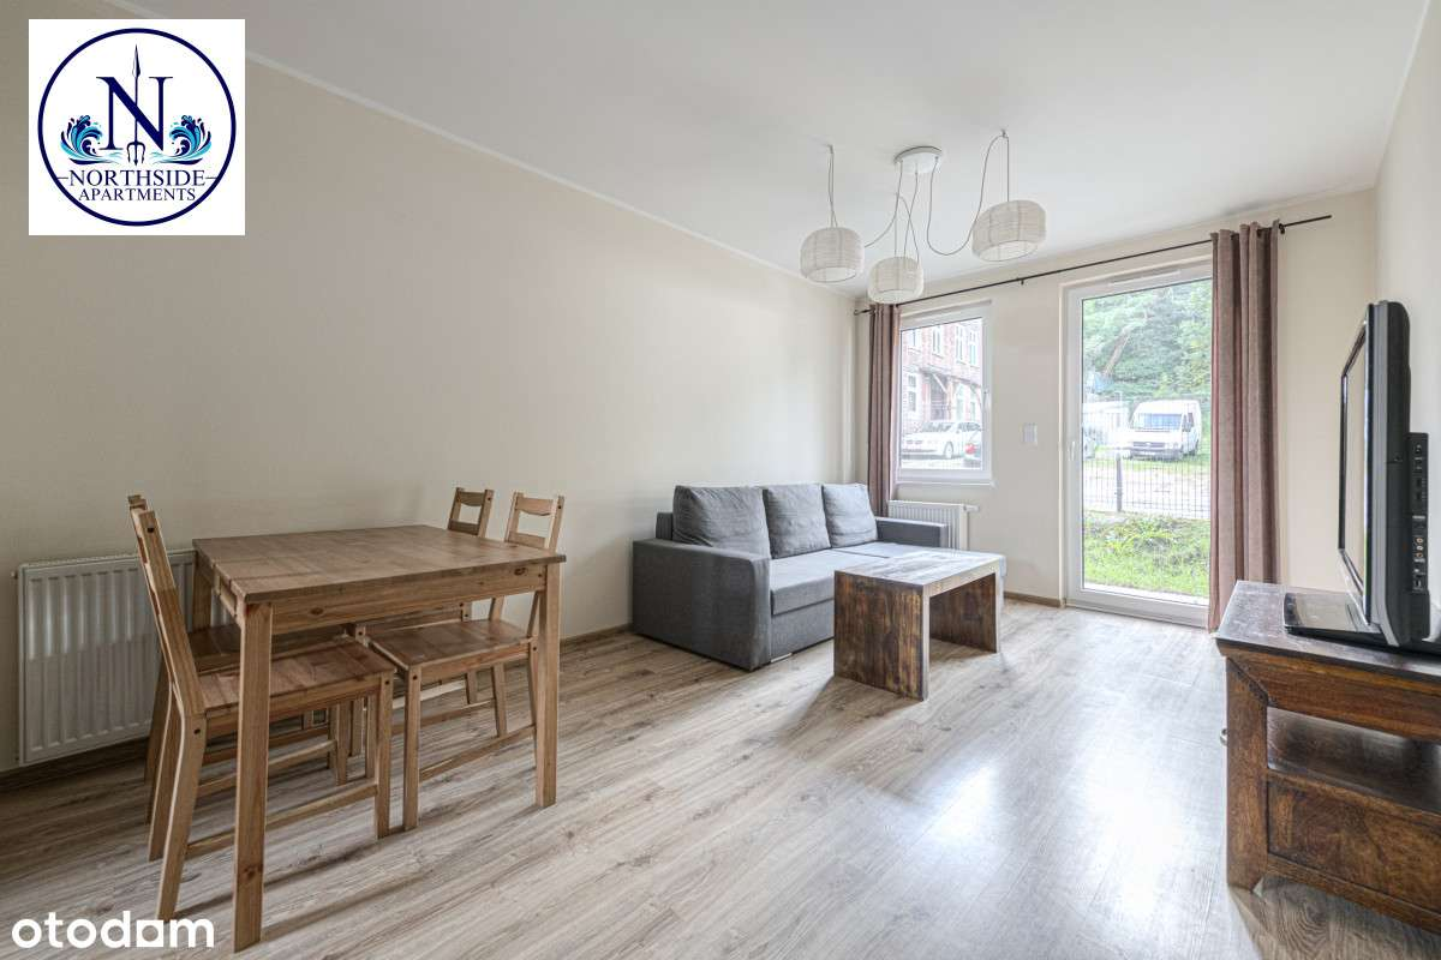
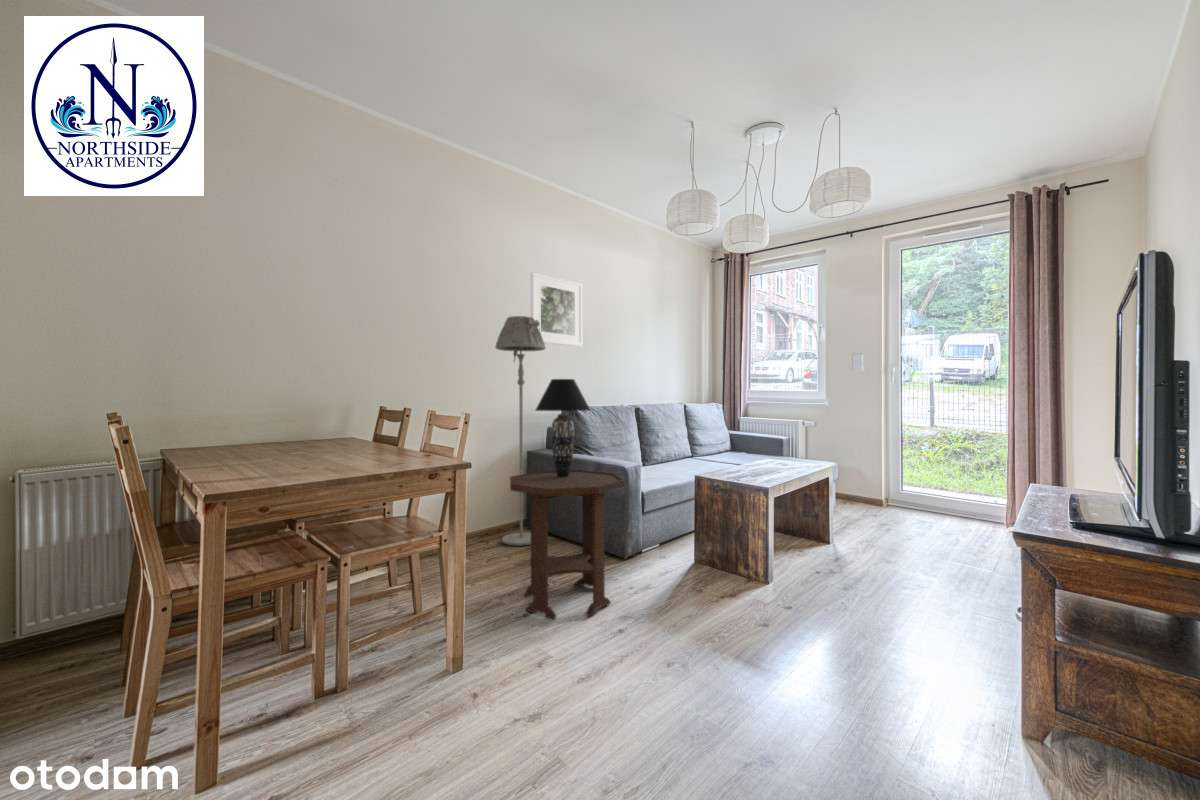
+ side table [509,469,626,620]
+ table lamp [534,378,591,477]
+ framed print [530,271,584,348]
+ floor lamp [494,315,547,547]
